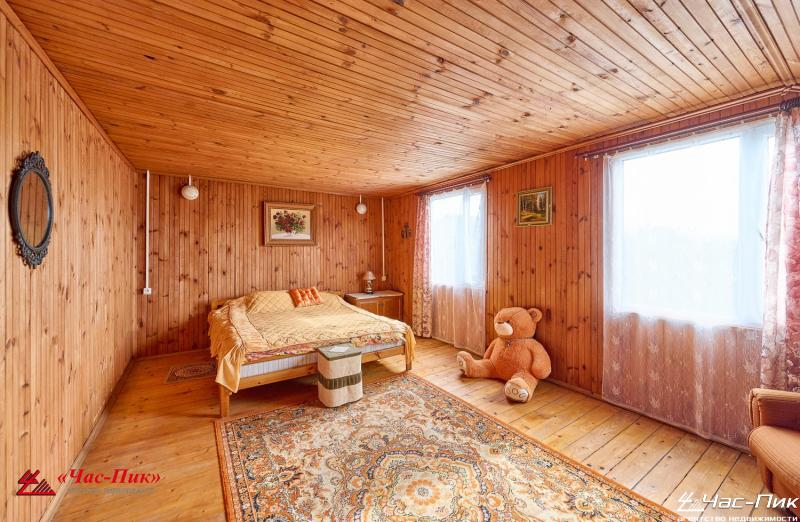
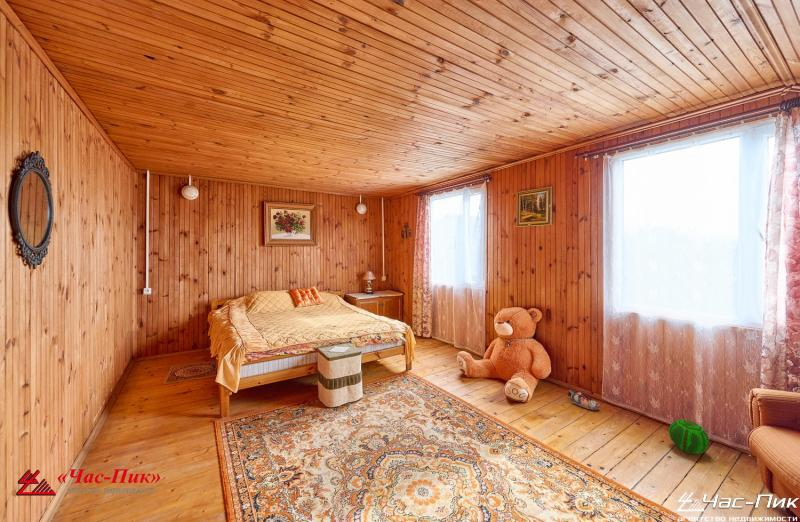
+ ball [668,418,710,455]
+ shoe [567,388,602,411]
